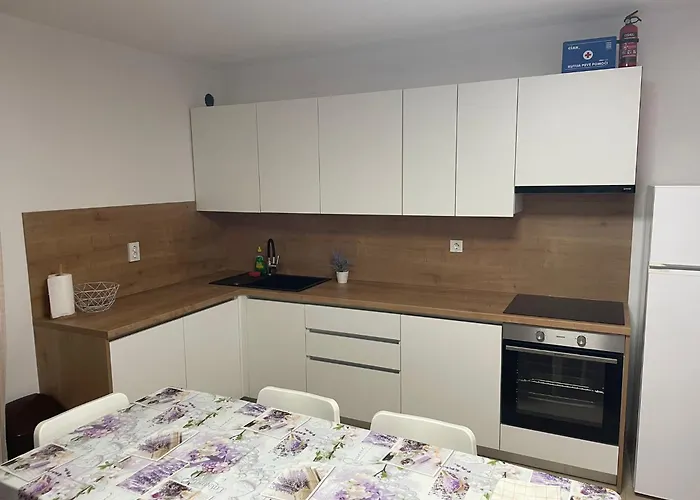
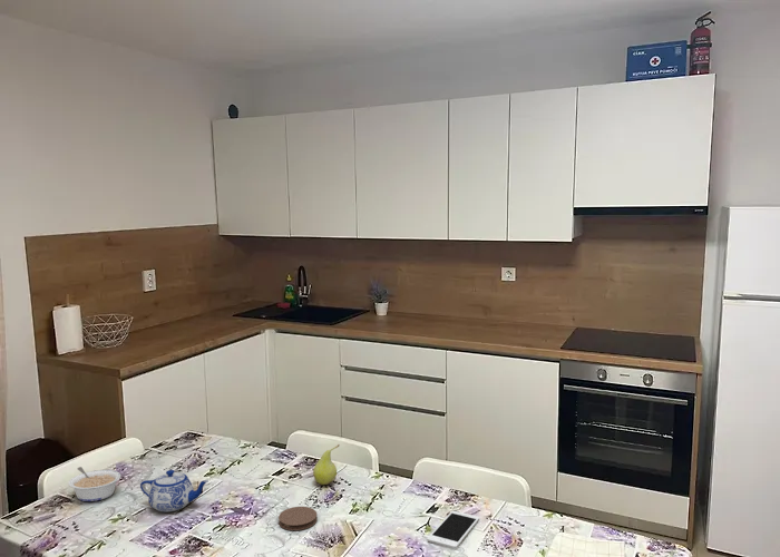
+ cell phone [426,510,480,549]
+ fruit [312,443,341,486]
+ teapot [139,469,209,512]
+ coaster [277,506,318,531]
+ legume [67,466,121,502]
